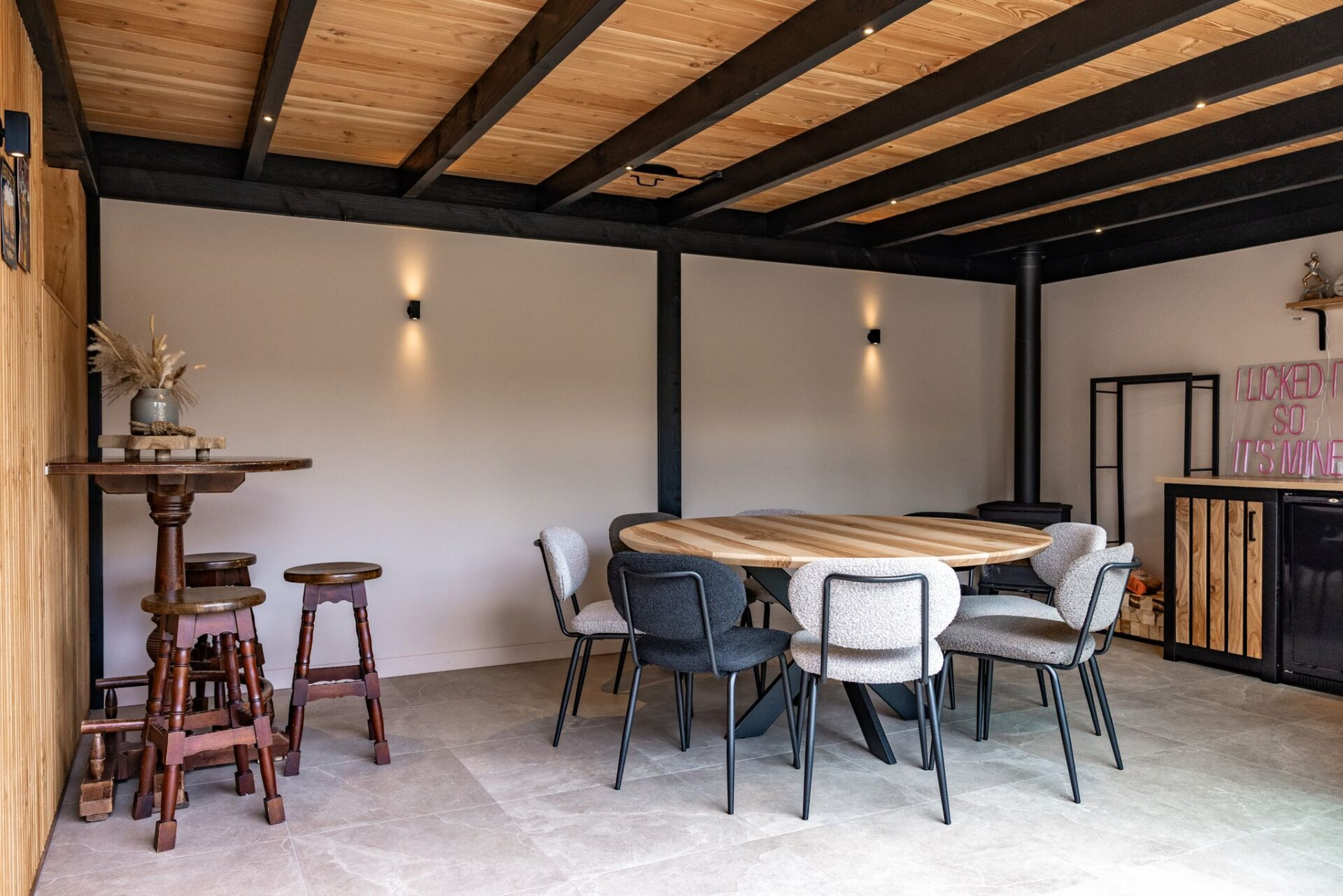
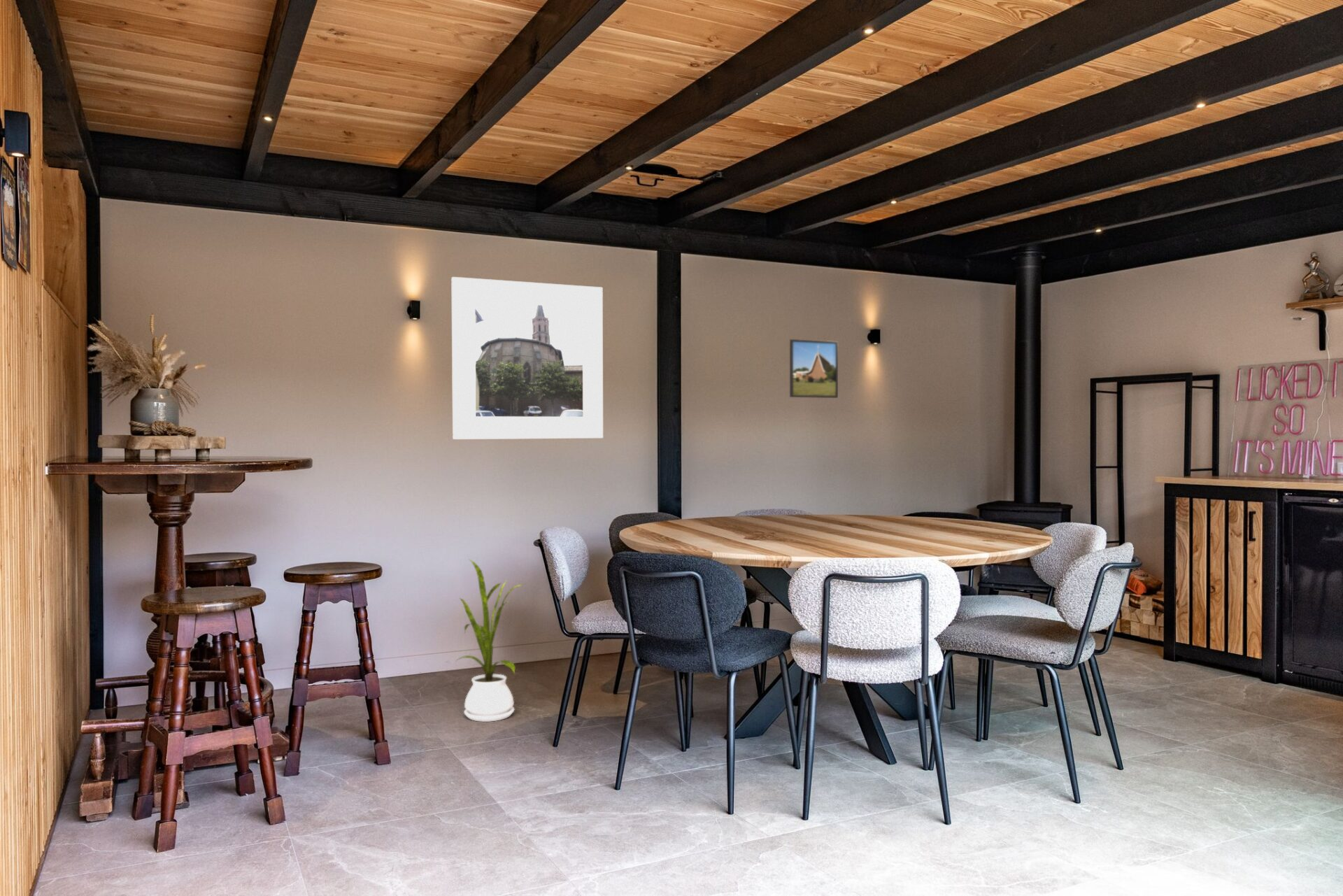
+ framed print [450,276,604,440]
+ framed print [789,339,839,399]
+ house plant [455,559,525,723]
